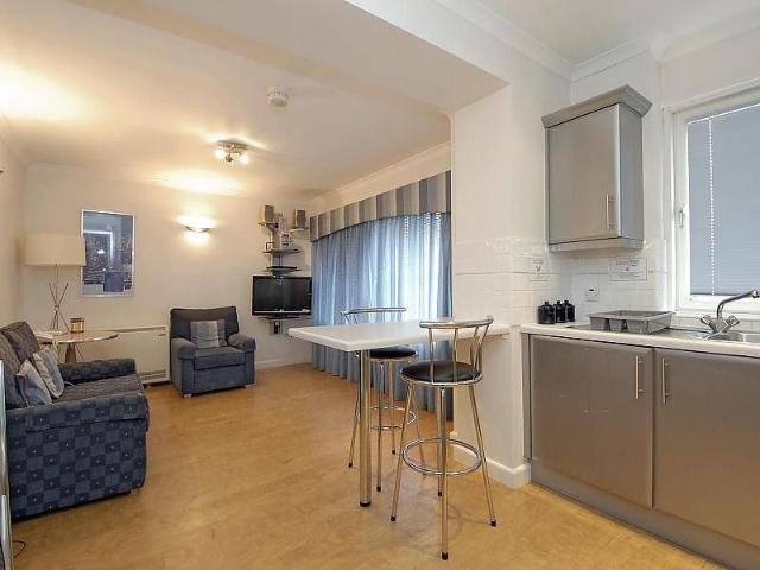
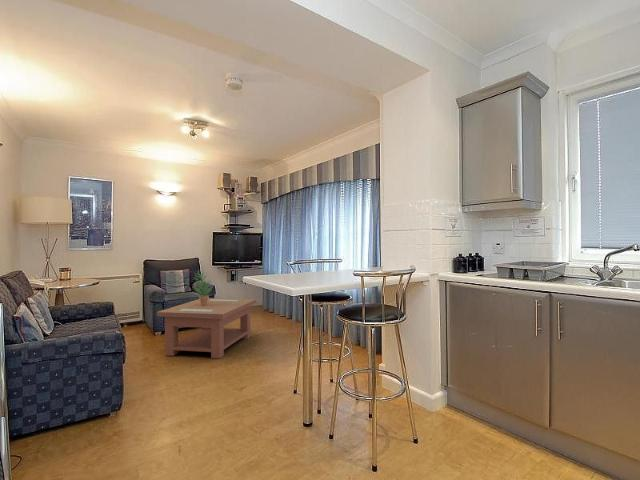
+ potted plant [193,269,213,305]
+ coffee table [156,297,257,359]
